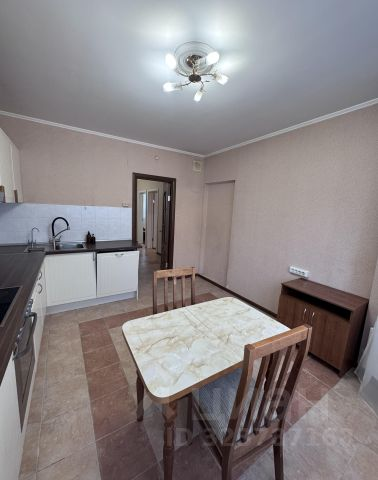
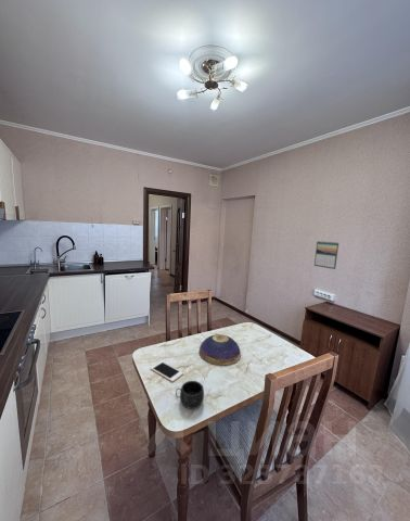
+ calendar [313,240,339,270]
+ cell phone [150,360,184,383]
+ decorative bowl [197,333,242,366]
+ mug [175,380,205,410]
